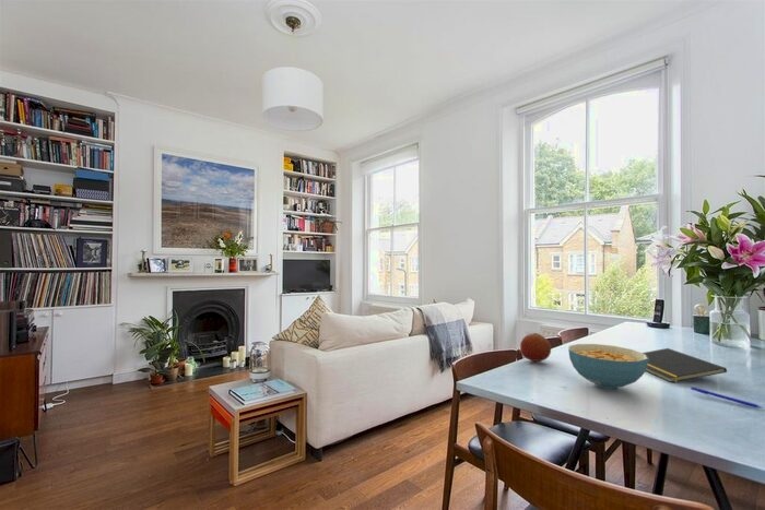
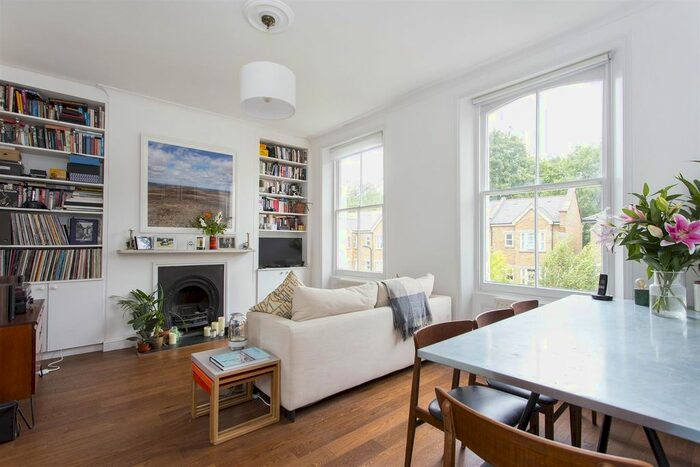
- notepad [642,347,728,383]
- pen [690,386,764,410]
- fruit [519,332,552,363]
- cereal bowl [567,343,648,390]
